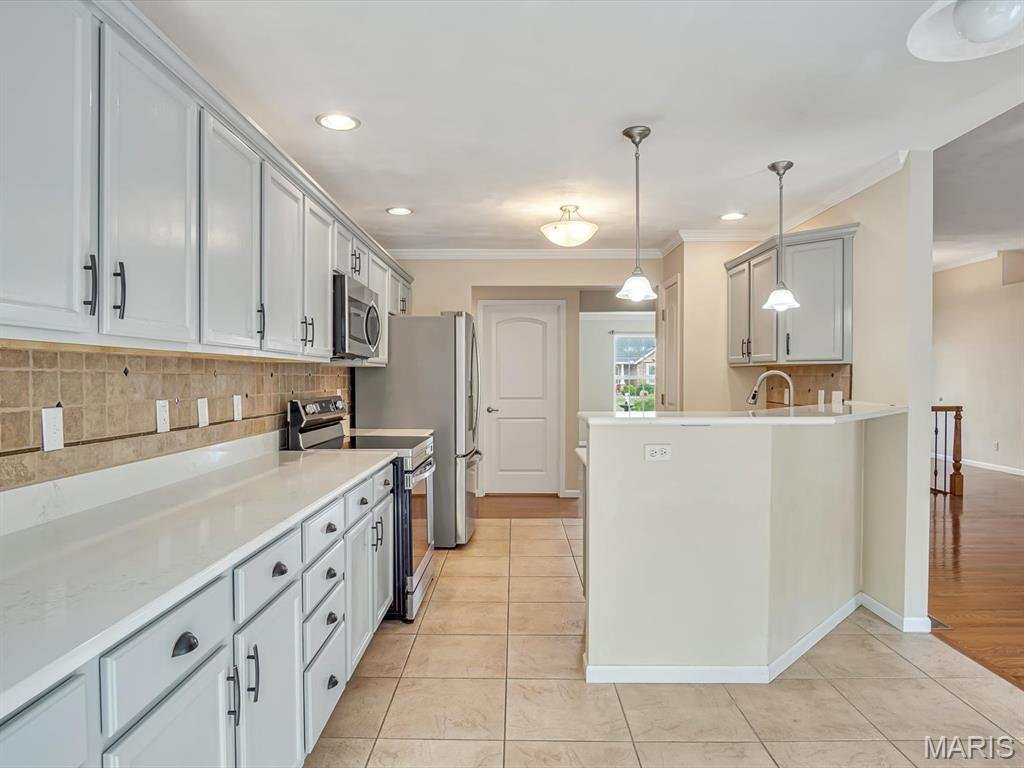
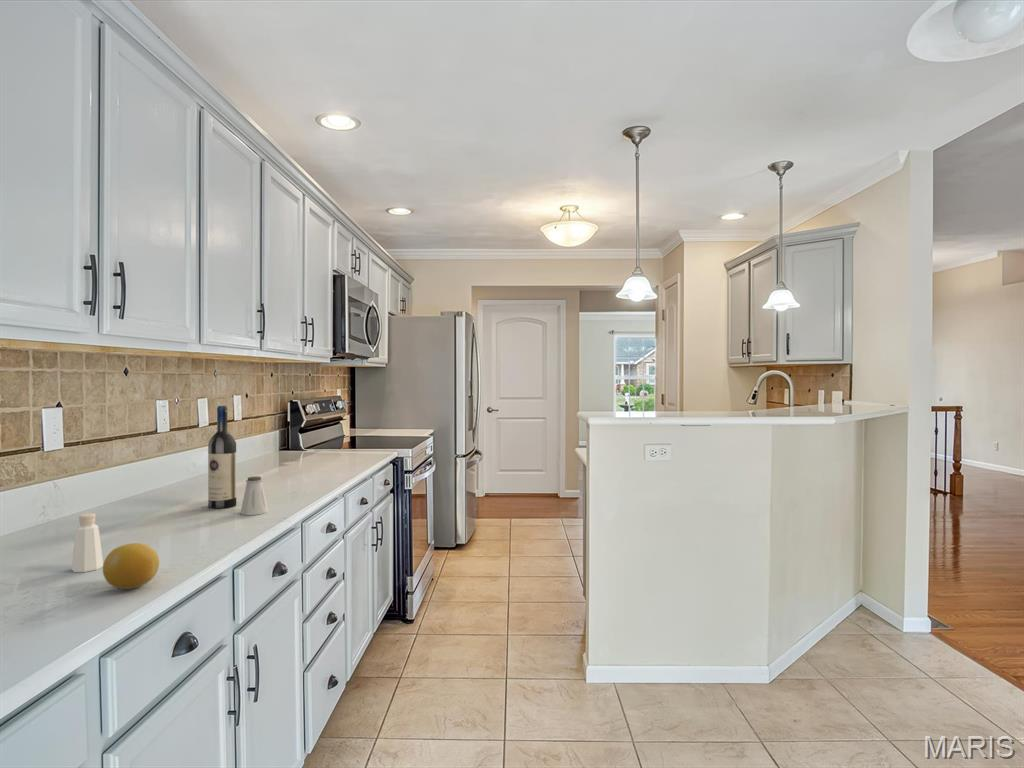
+ wine bottle [207,405,237,509]
+ saltshaker [240,475,269,516]
+ pepper shaker [70,512,104,573]
+ fruit [102,542,160,590]
